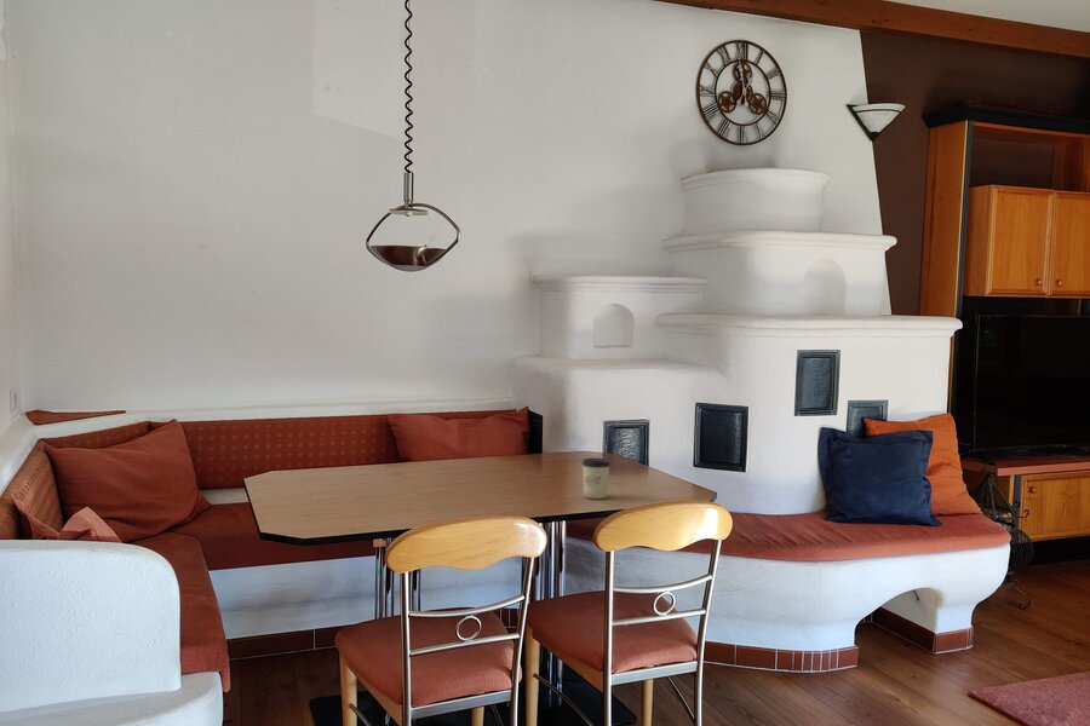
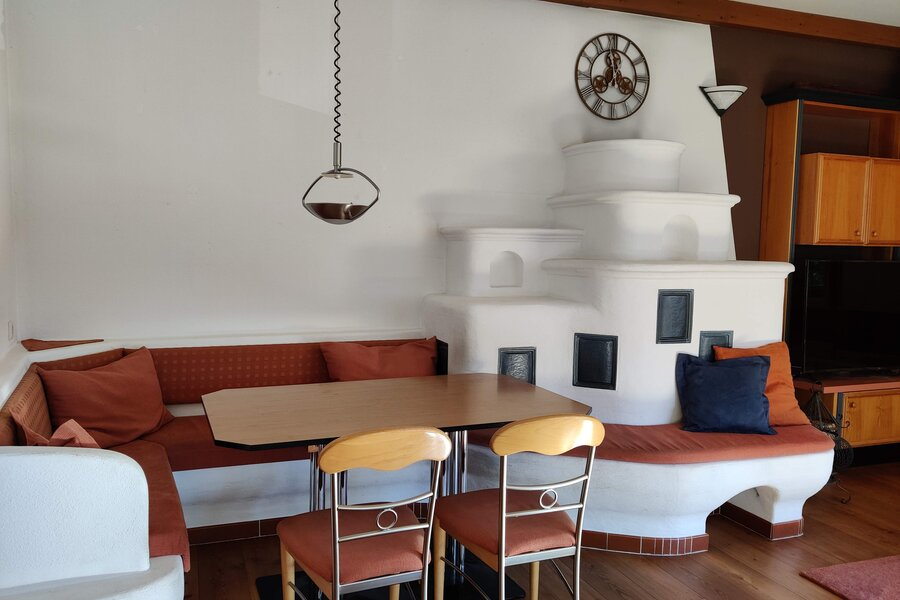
- cup [581,457,612,500]
